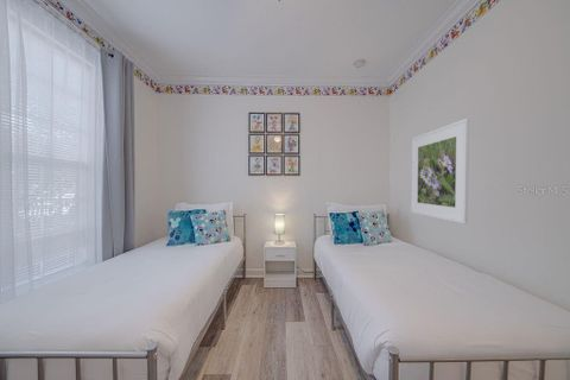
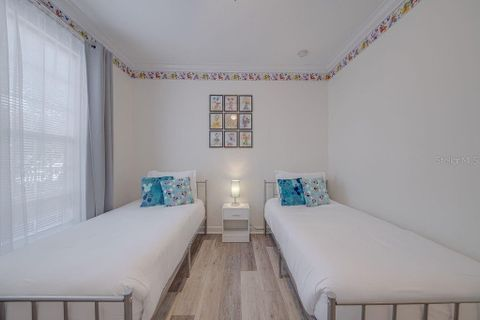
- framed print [410,118,470,224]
